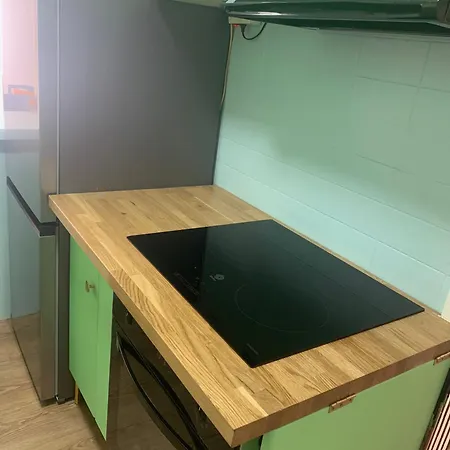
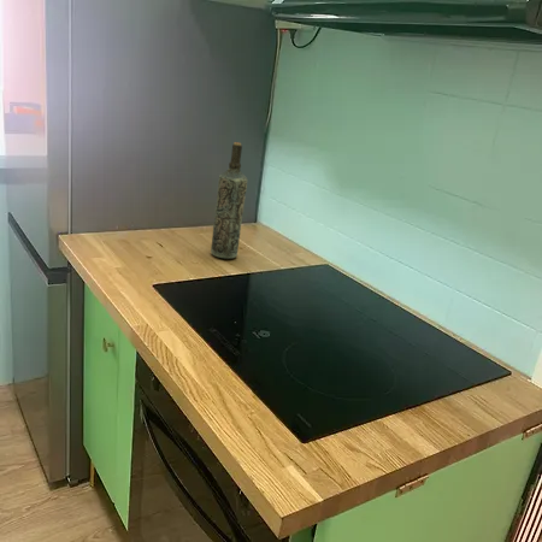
+ bottle [210,141,249,260]
